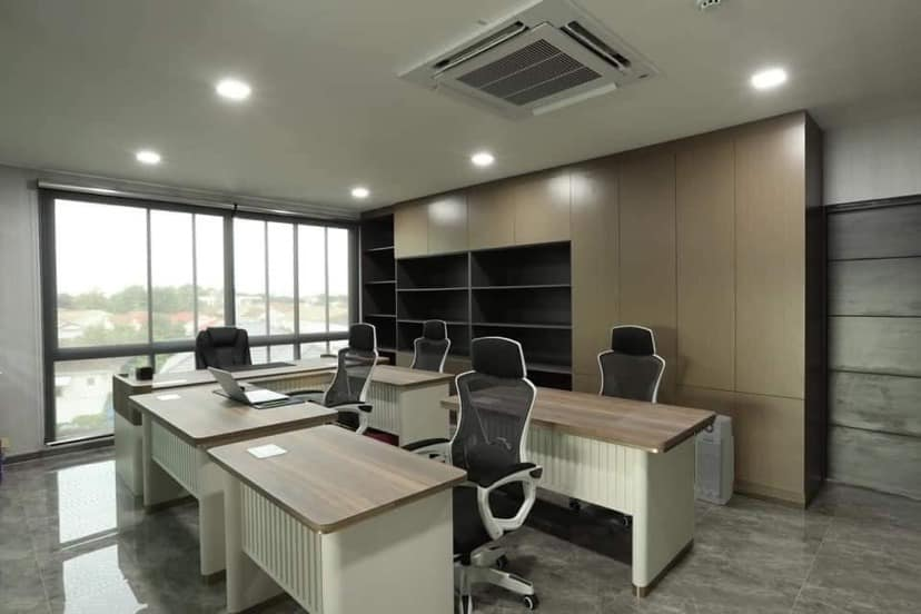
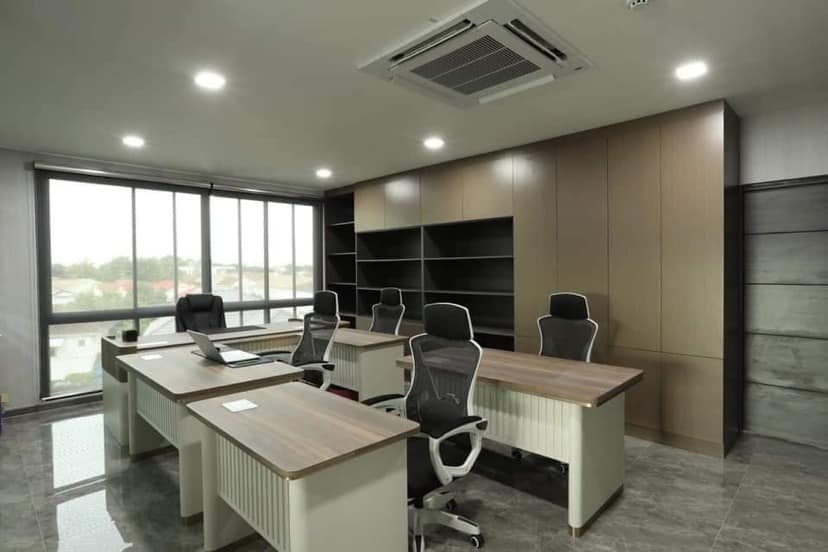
- air purifier [694,414,735,506]
